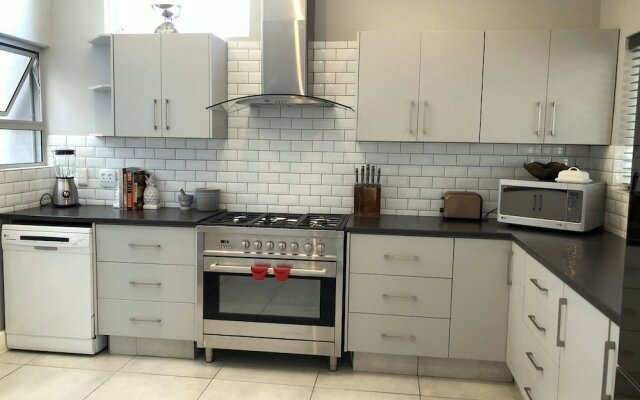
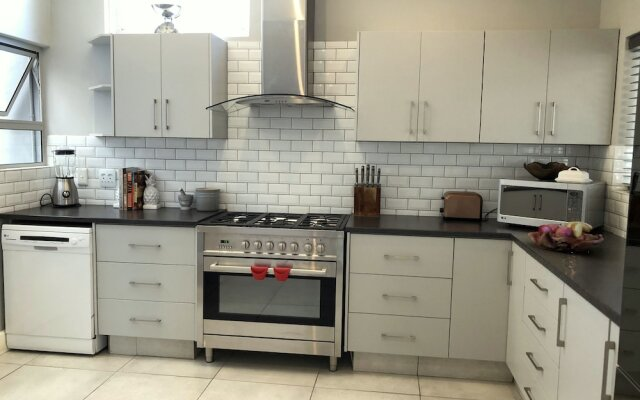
+ fruit basket [527,221,605,253]
